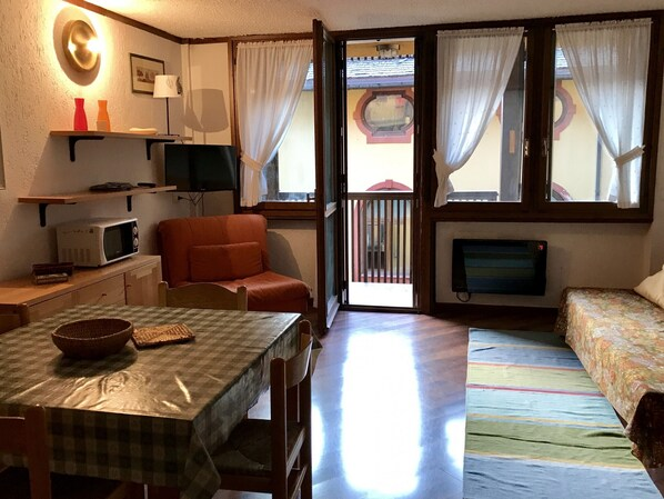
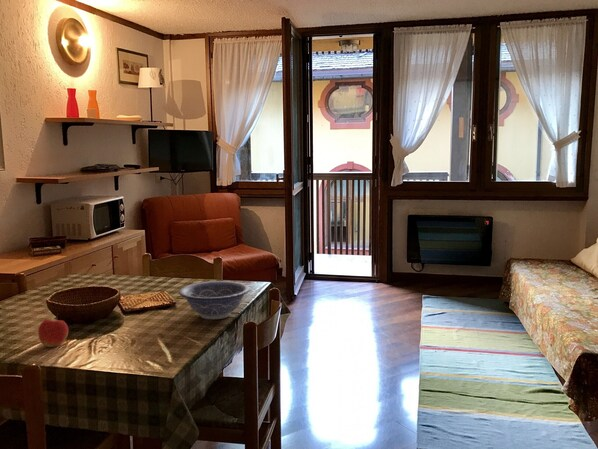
+ decorative bowl [178,280,251,320]
+ apple [37,312,69,348]
